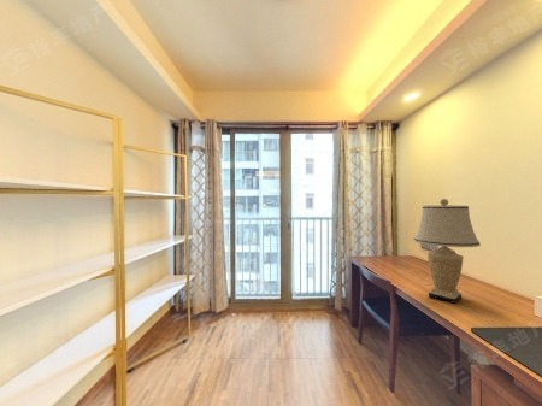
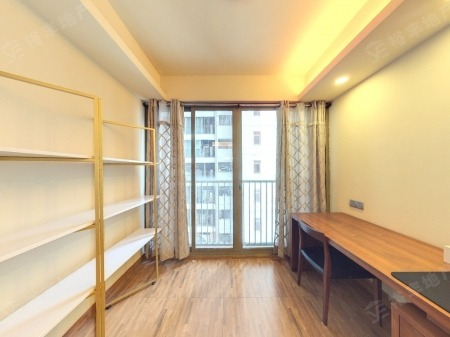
- table lamp [412,198,482,305]
